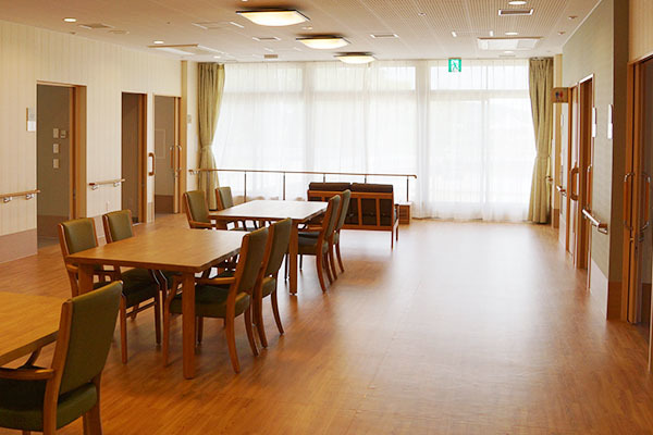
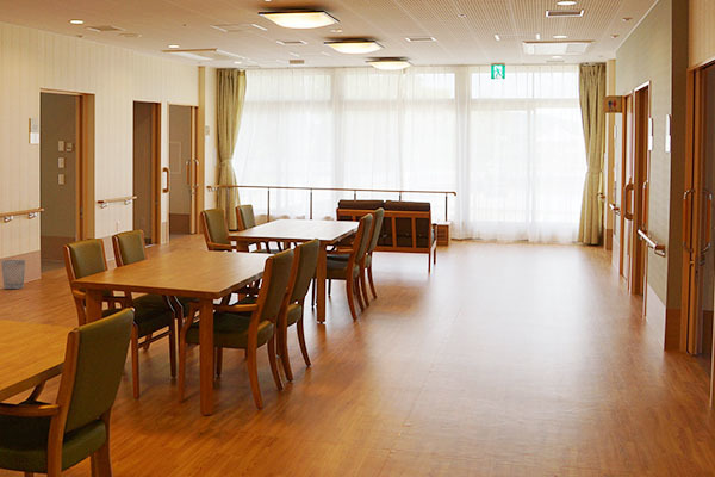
+ wastebasket [0,259,26,290]
